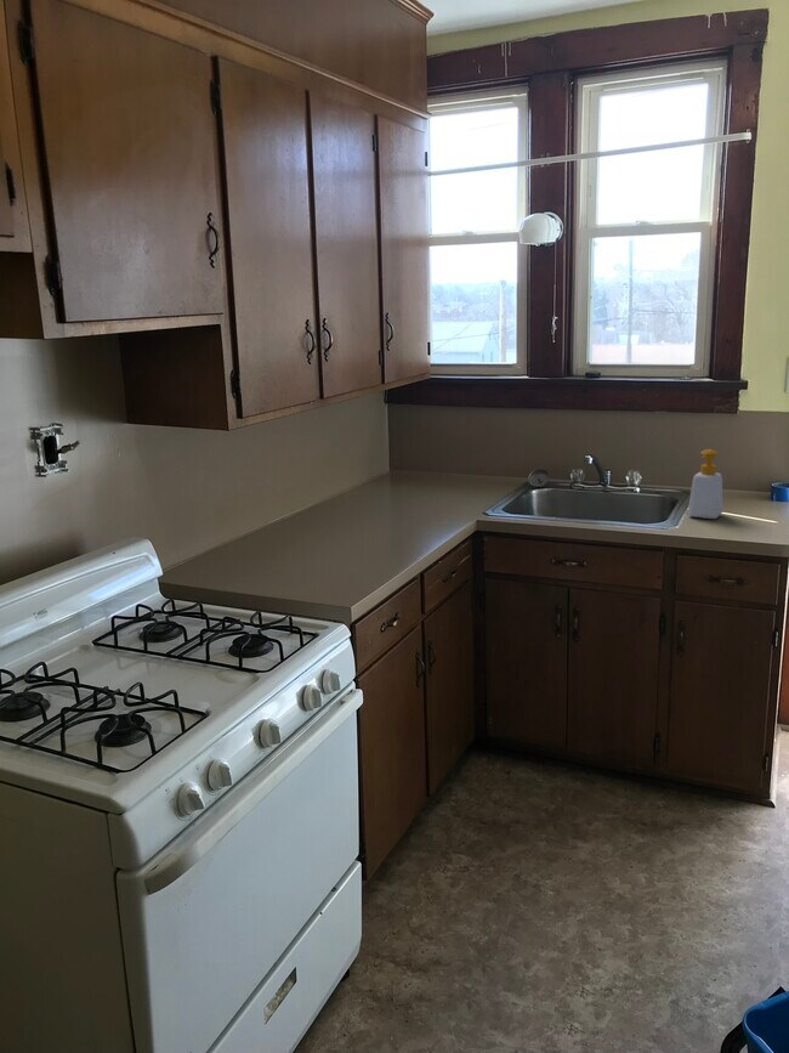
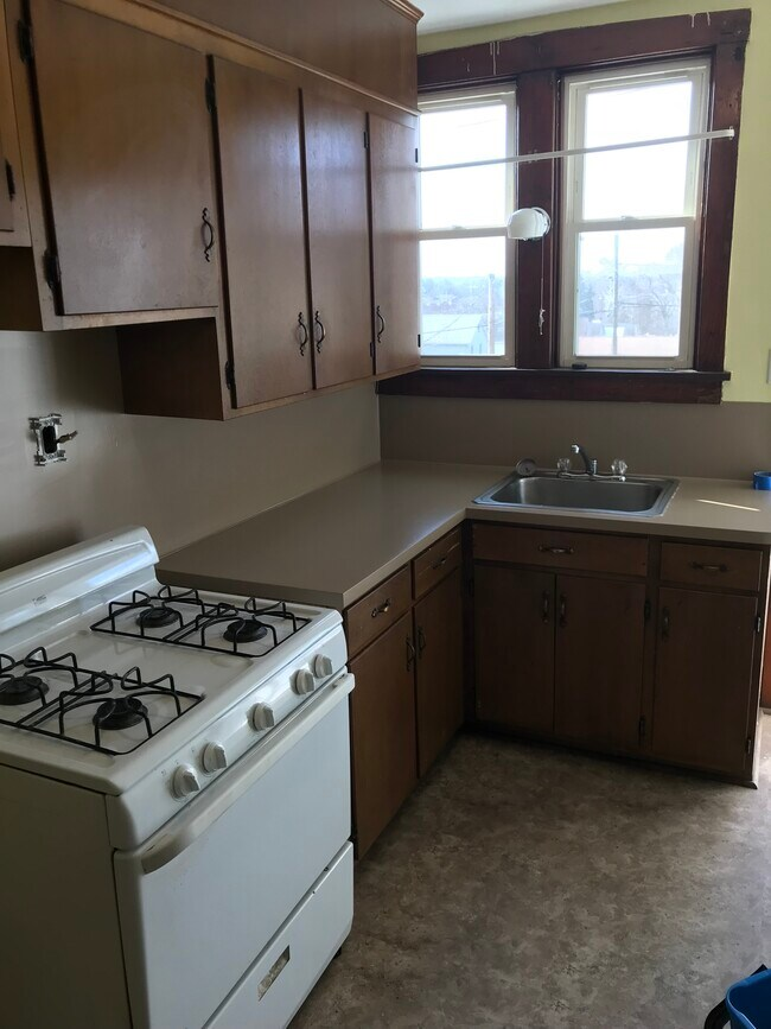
- soap bottle [687,448,723,520]
